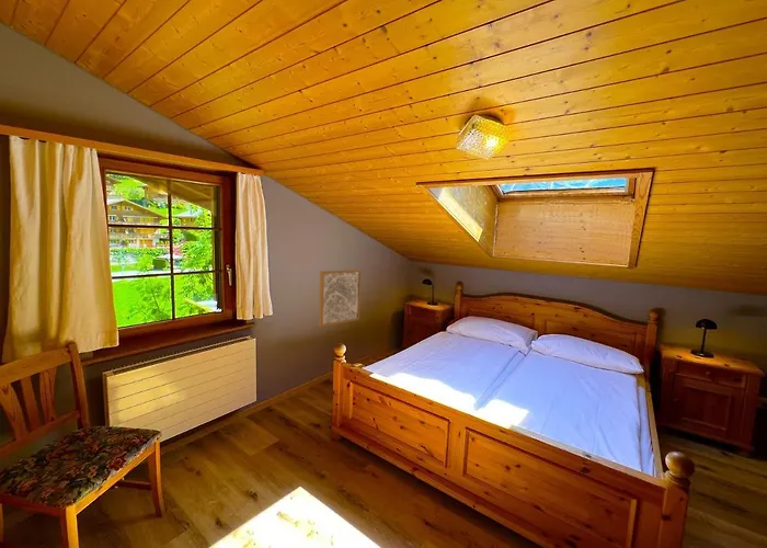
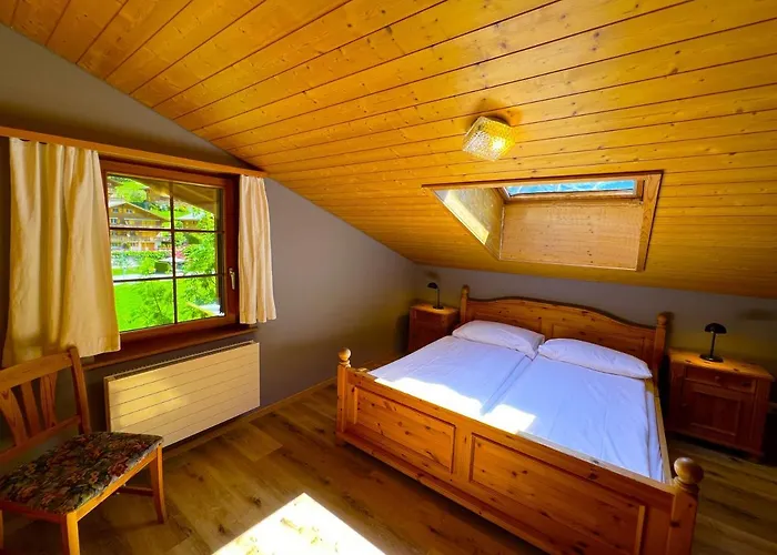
- wall art [318,269,363,328]
